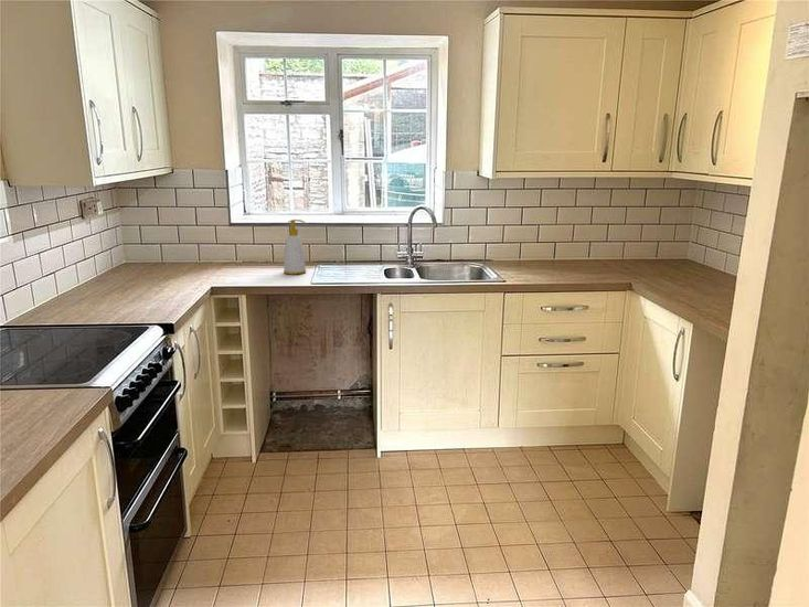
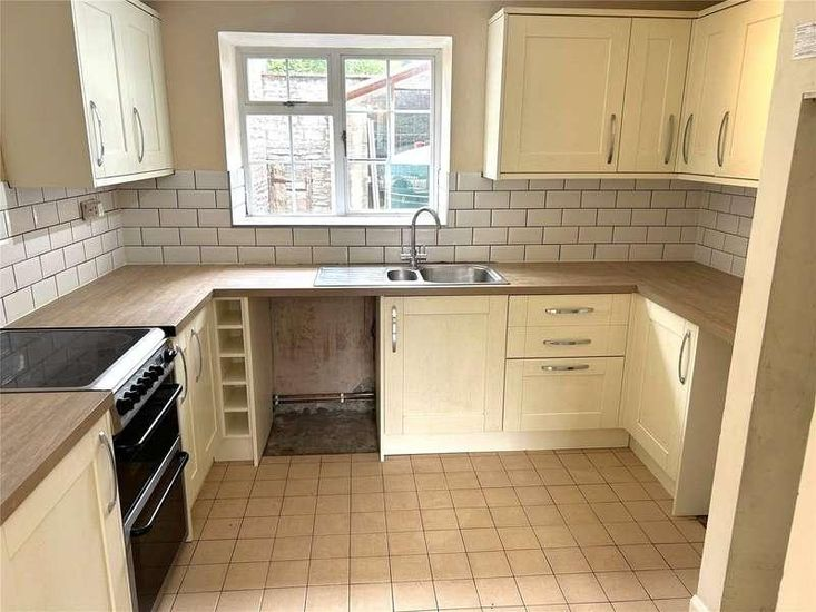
- soap bottle [283,219,307,276]
